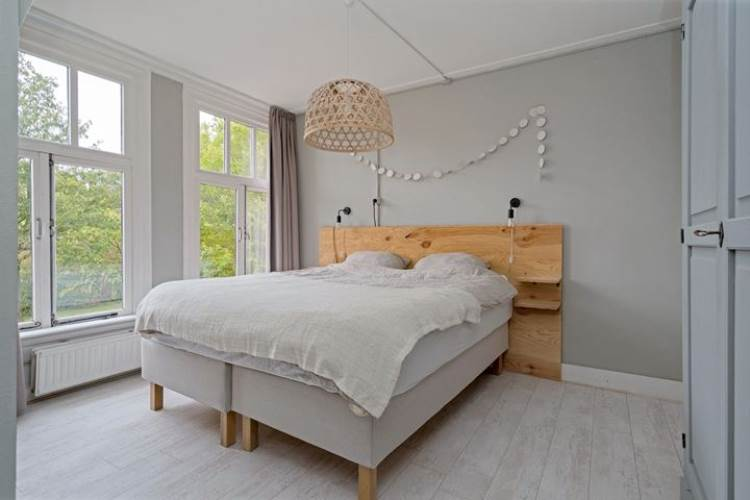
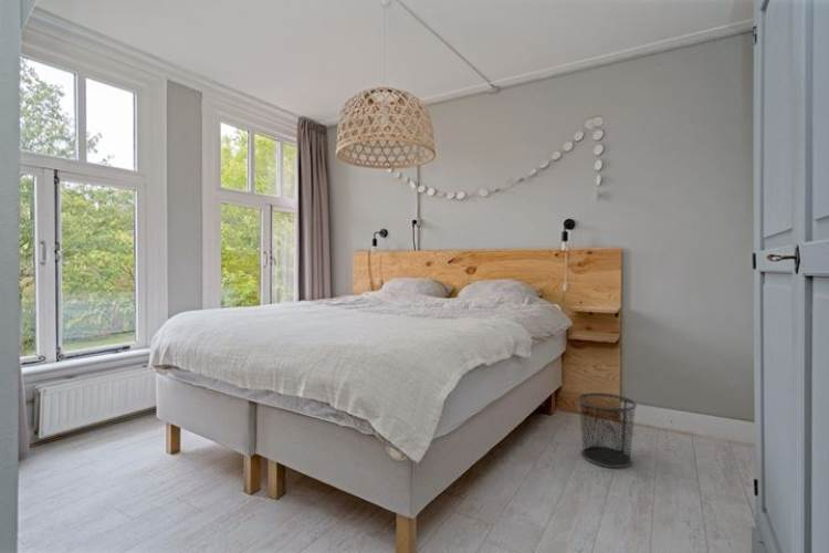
+ waste bin [576,392,638,469]
